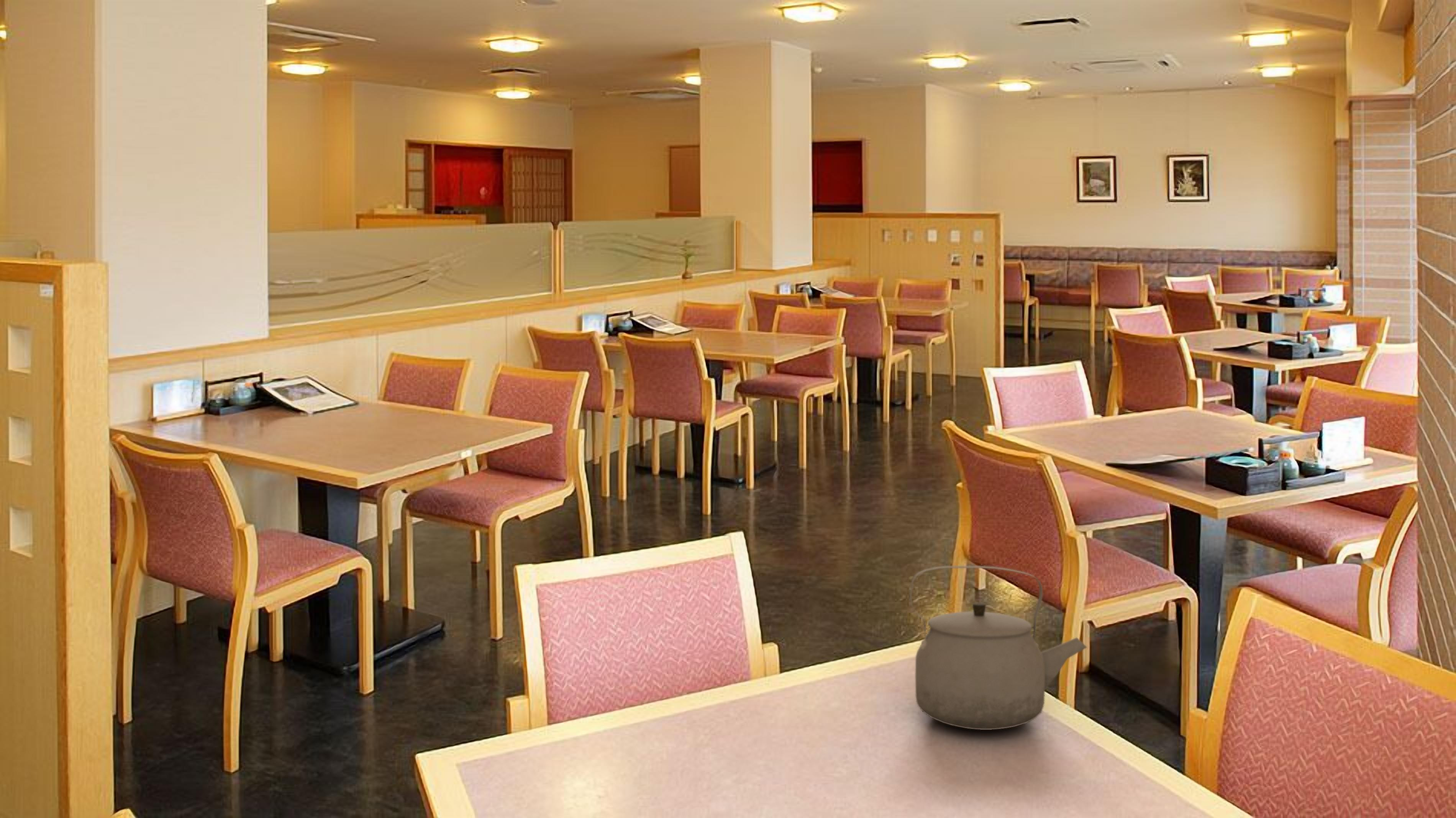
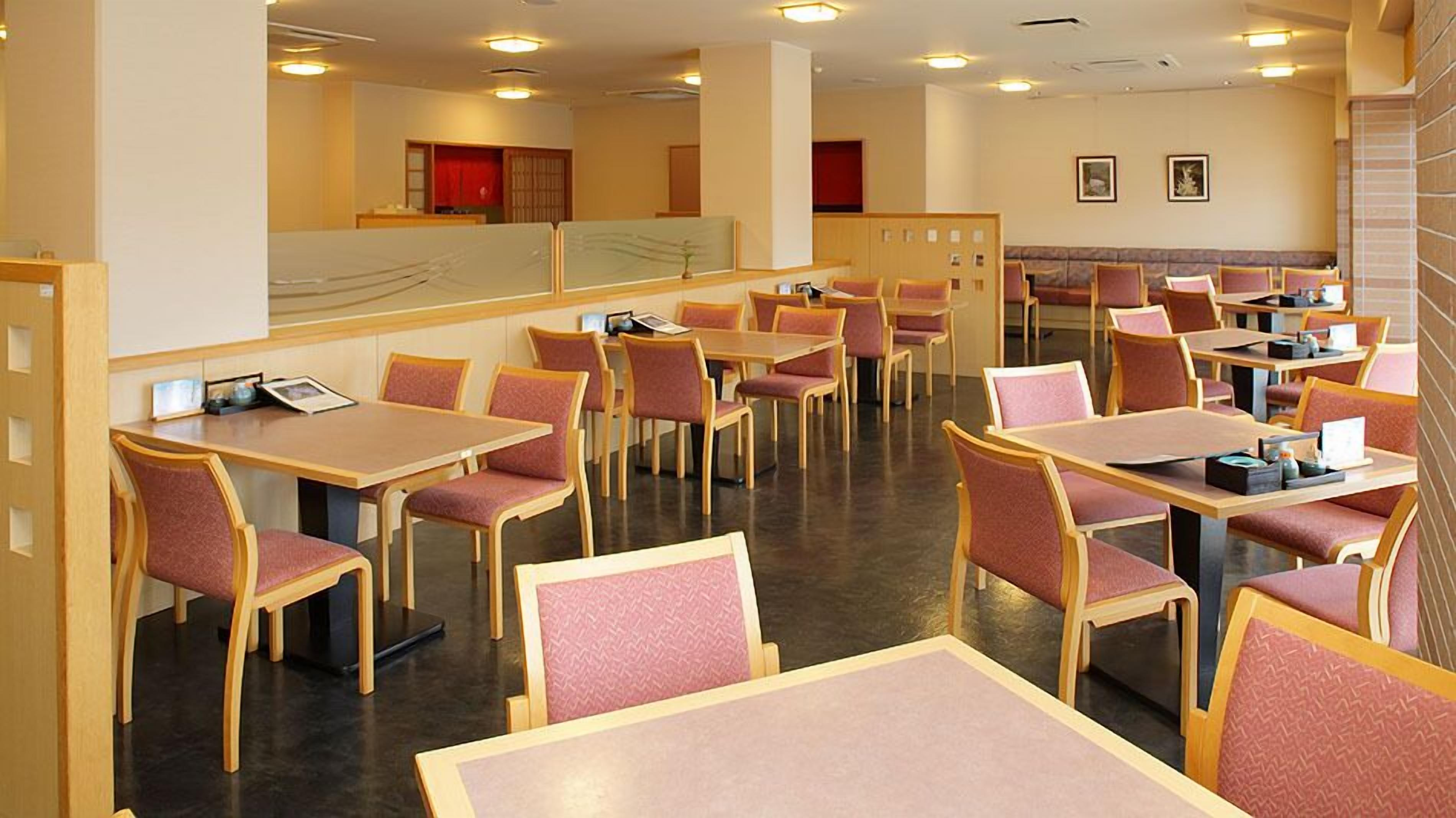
- tea kettle [909,566,1087,730]
